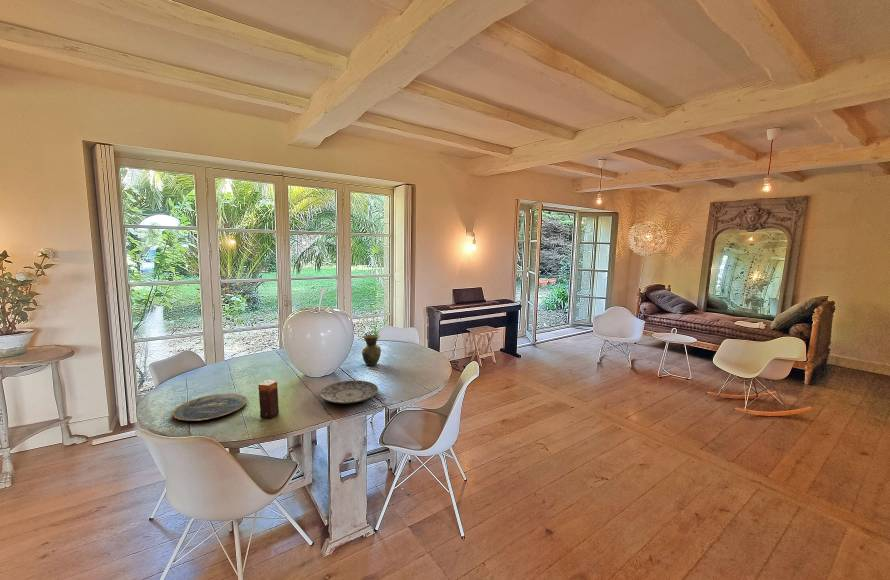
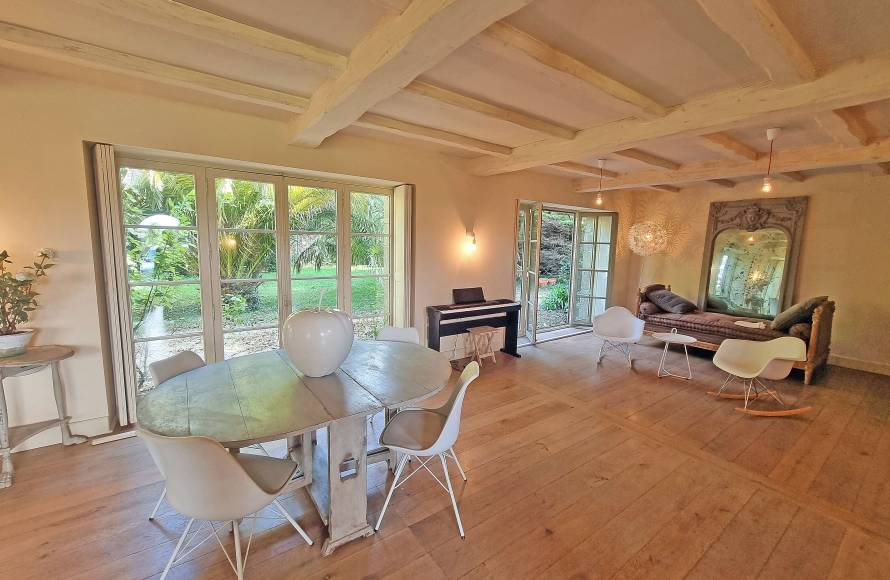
- vase [361,334,382,367]
- candle [257,379,280,419]
- plate [318,379,379,405]
- plate [171,393,248,422]
